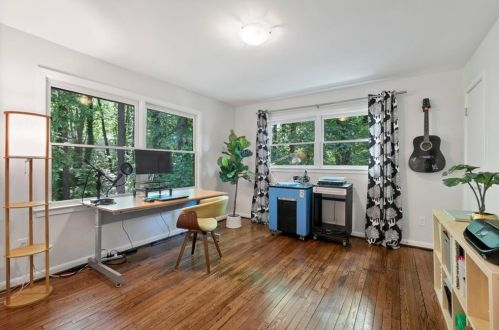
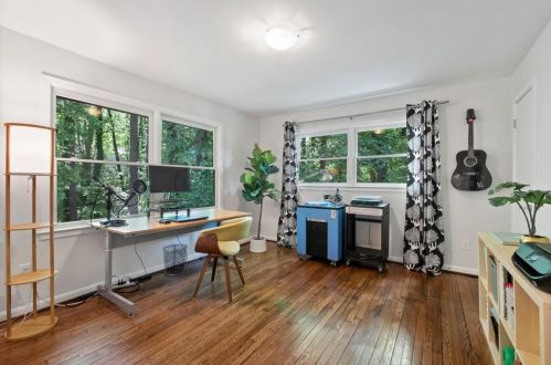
+ waste bin [161,243,189,277]
